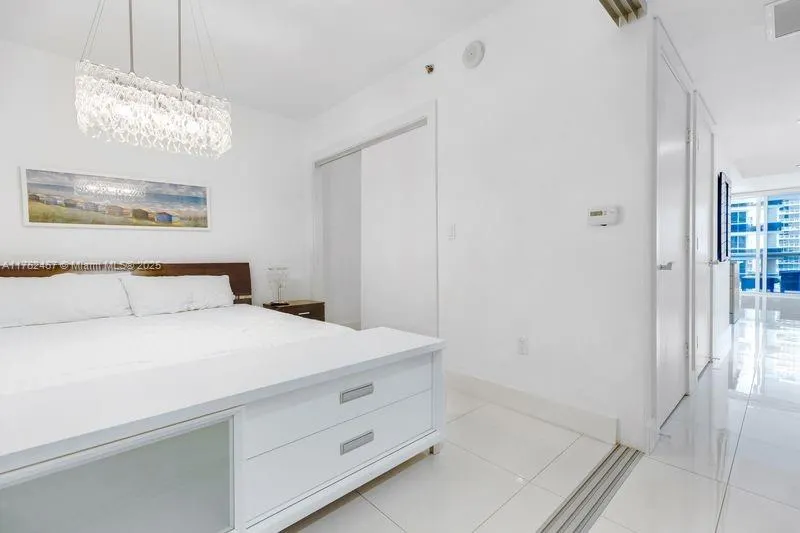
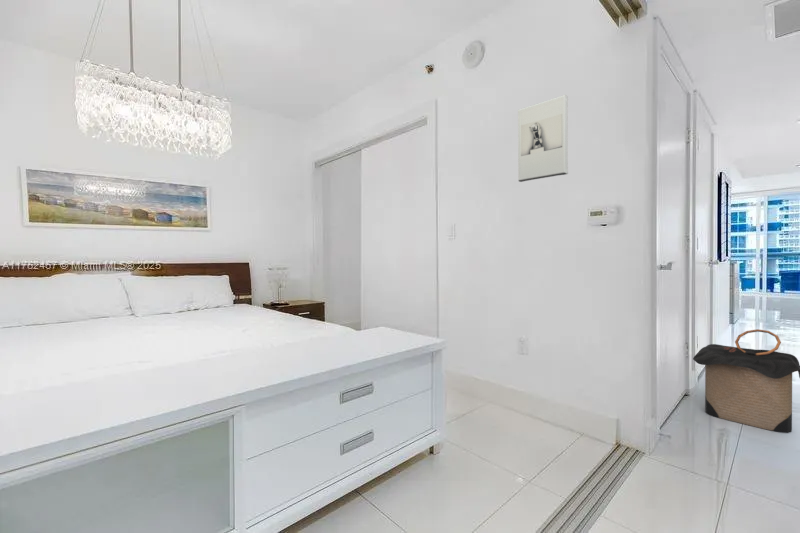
+ laundry hamper [692,328,800,434]
+ wall sculpture [517,94,569,183]
